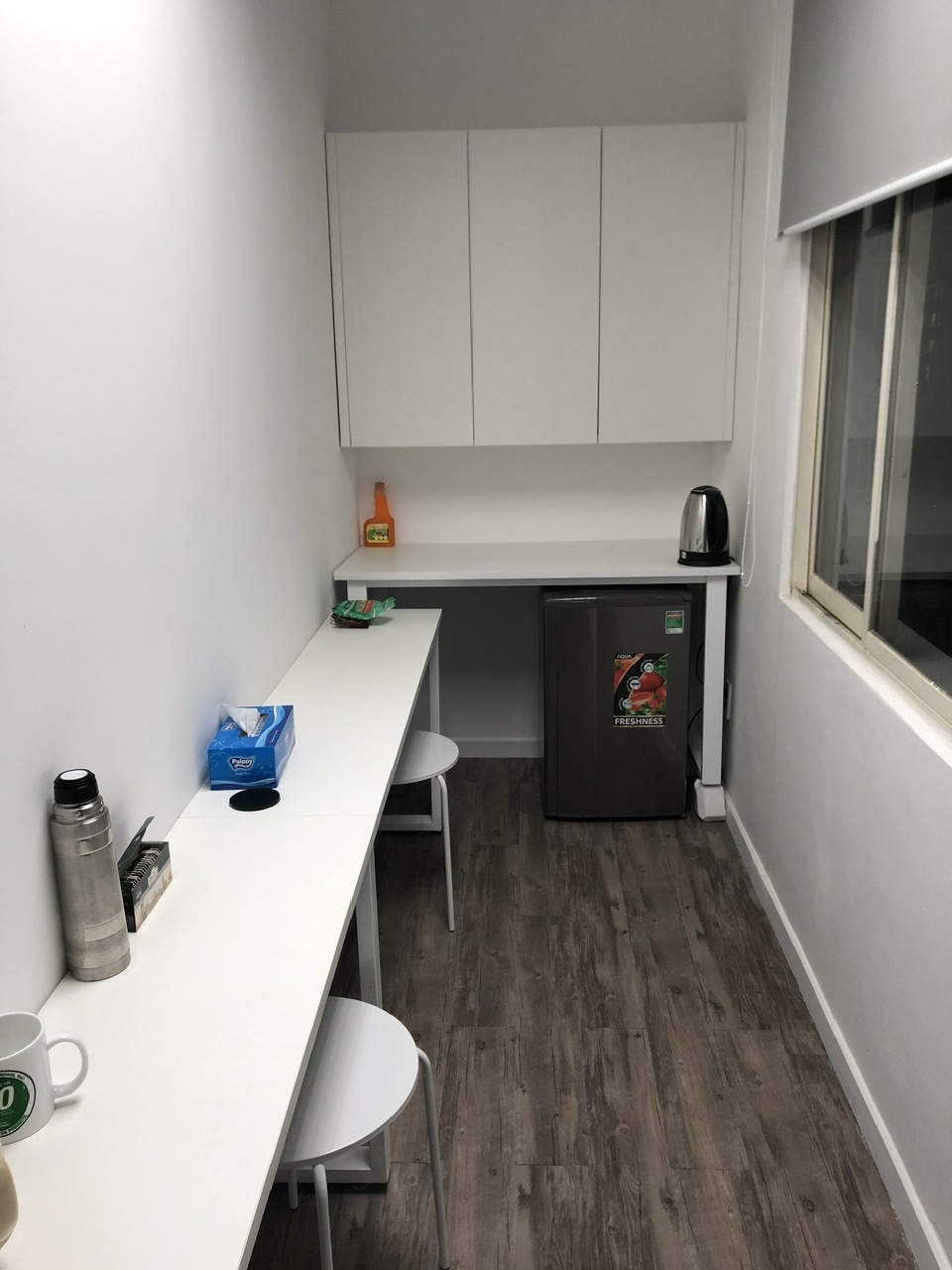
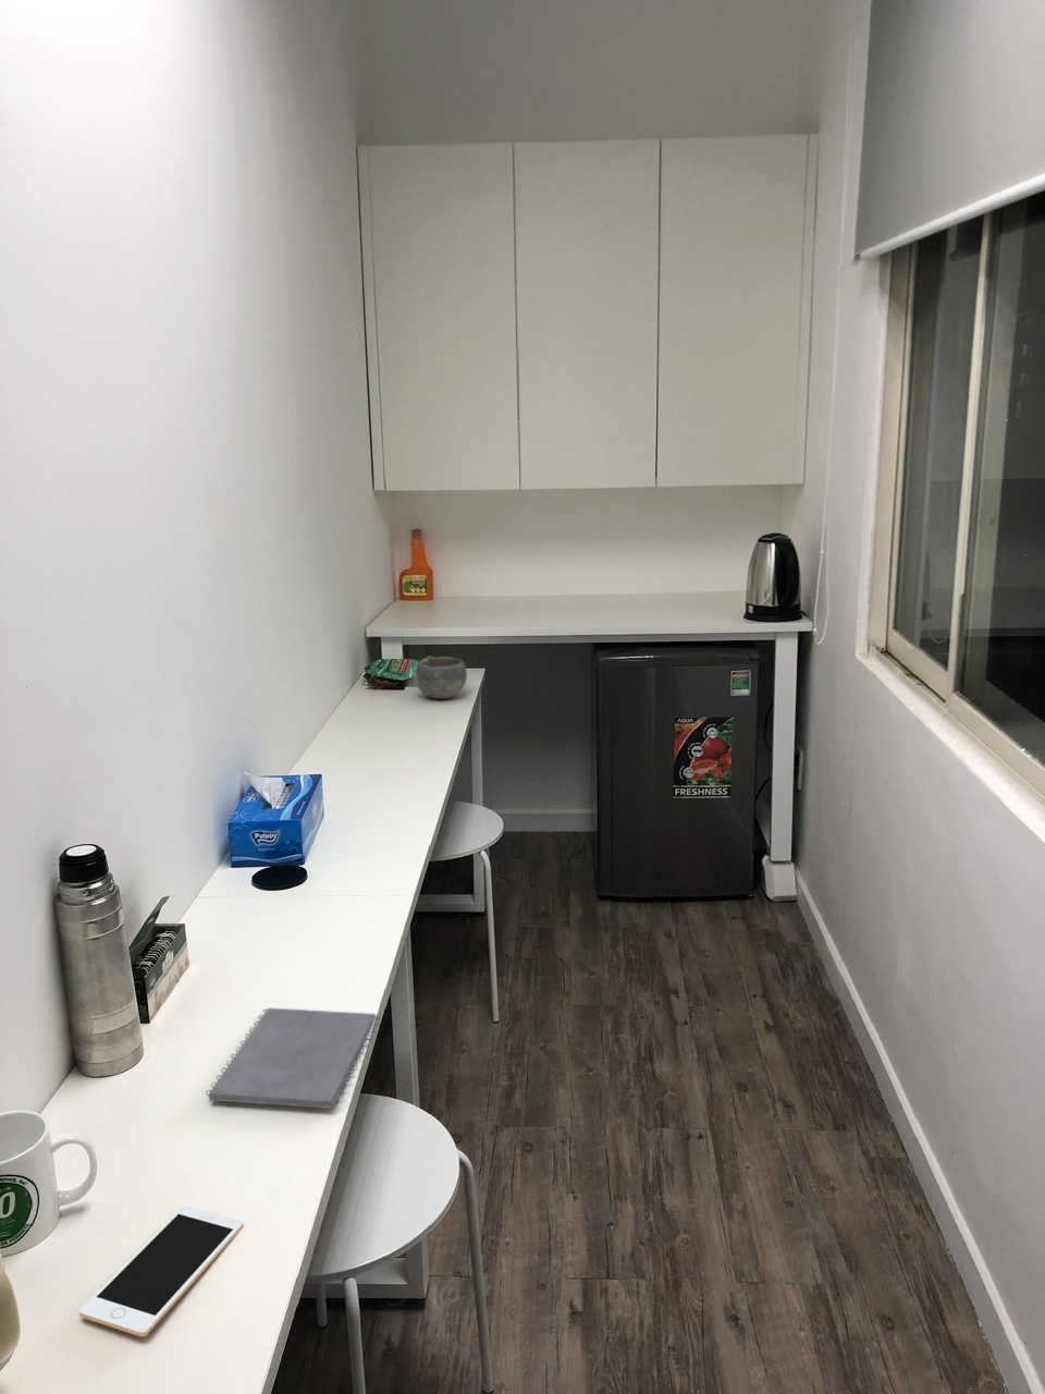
+ notepad [204,1008,381,1110]
+ cell phone [78,1204,244,1337]
+ bowl [413,655,468,699]
